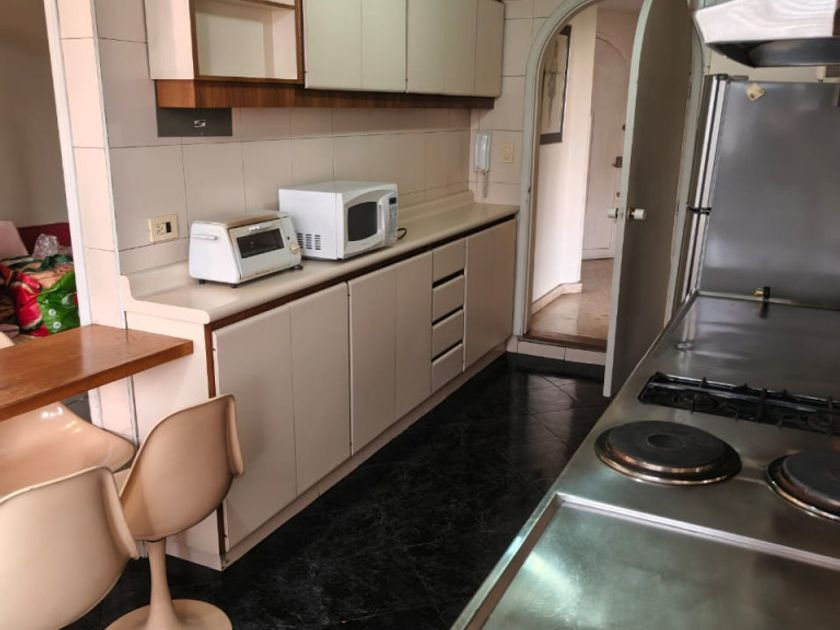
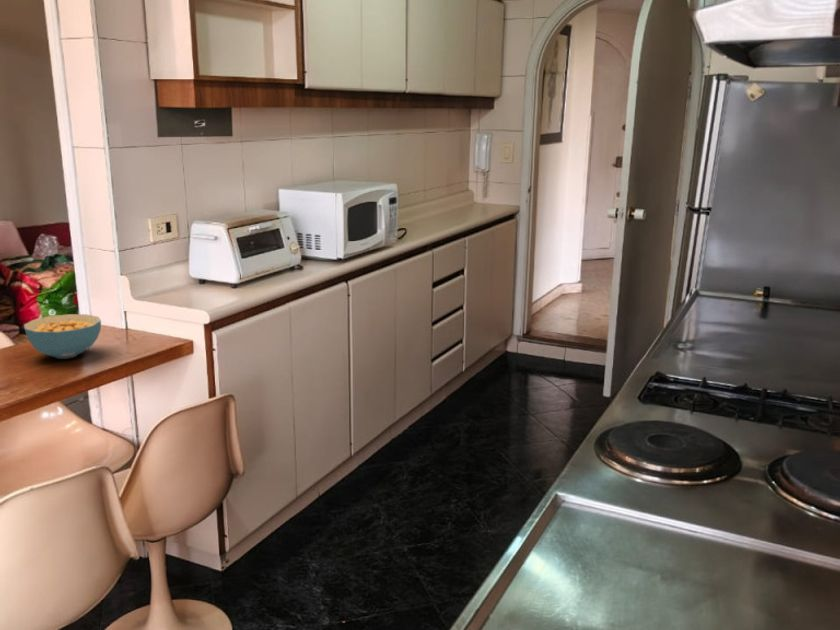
+ cereal bowl [23,313,102,360]
